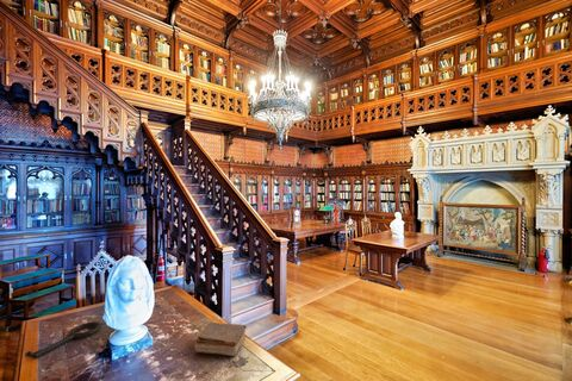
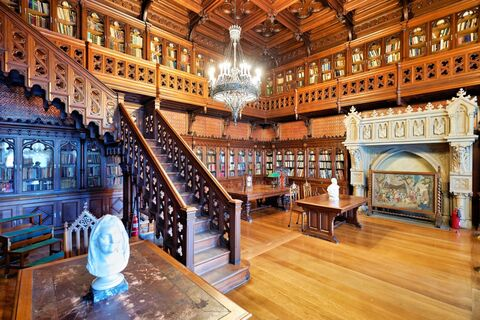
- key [24,320,102,361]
- book [194,321,248,357]
